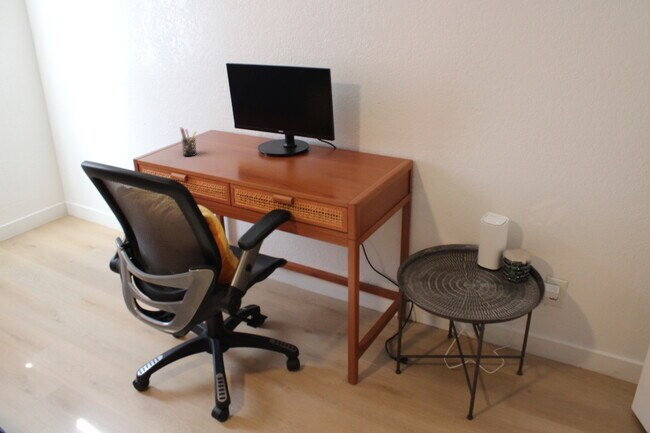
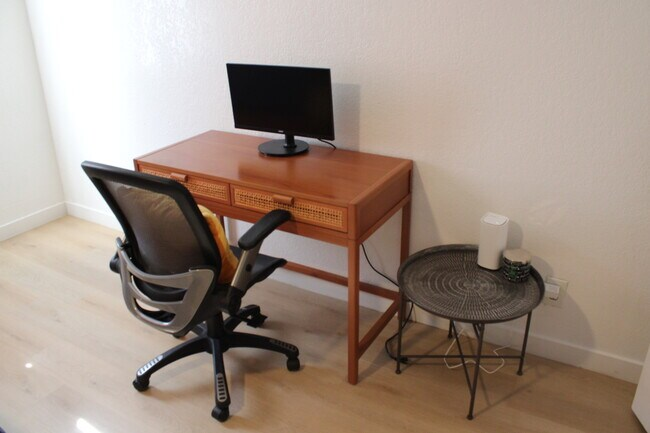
- pen holder [179,126,198,157]
